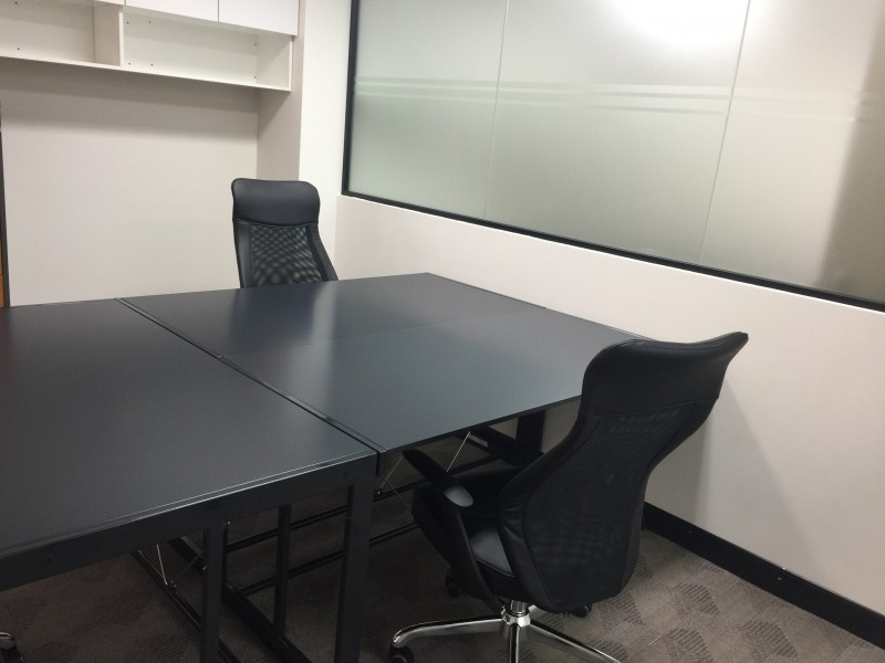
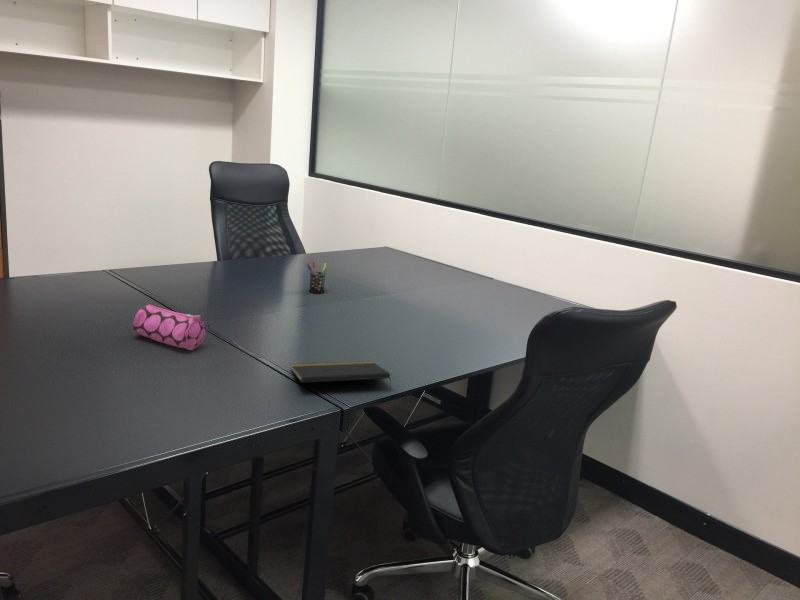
+ pen holder [305,261,328,294]
+ notepad [290,360,392,390]
+ pencil case [132,303,211,351]
